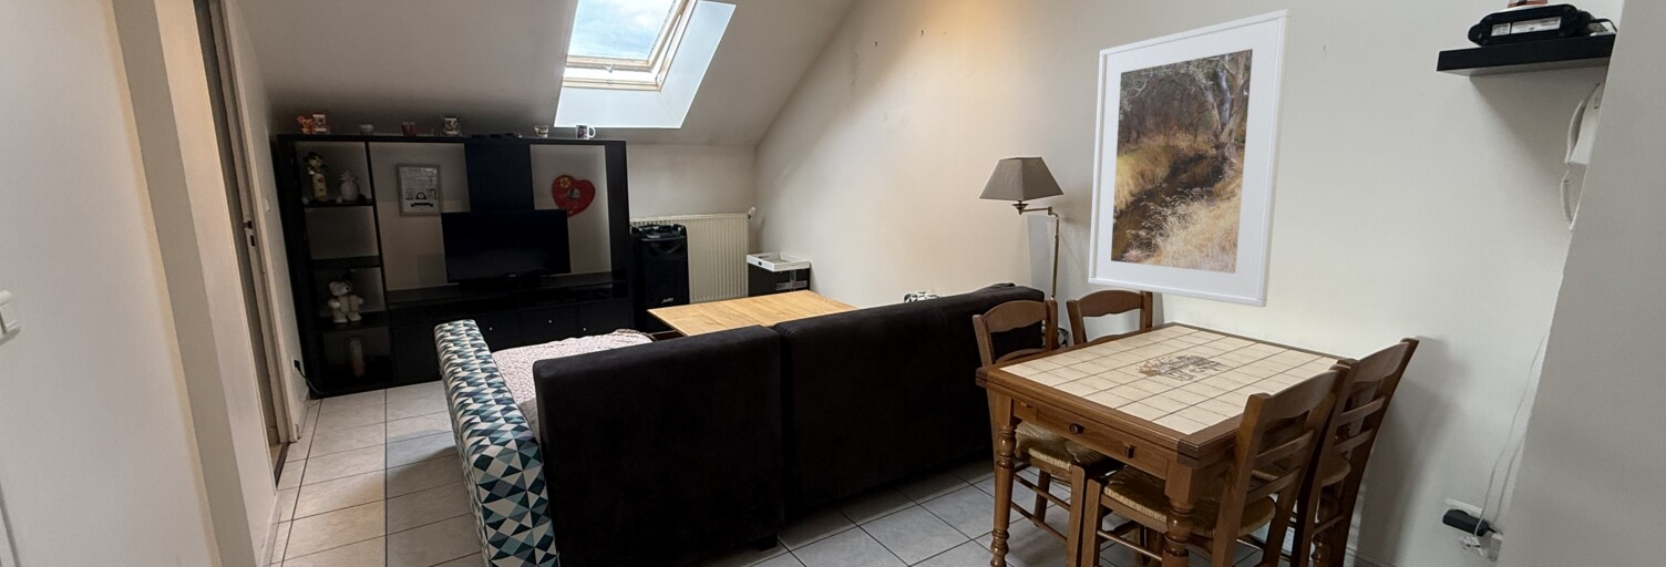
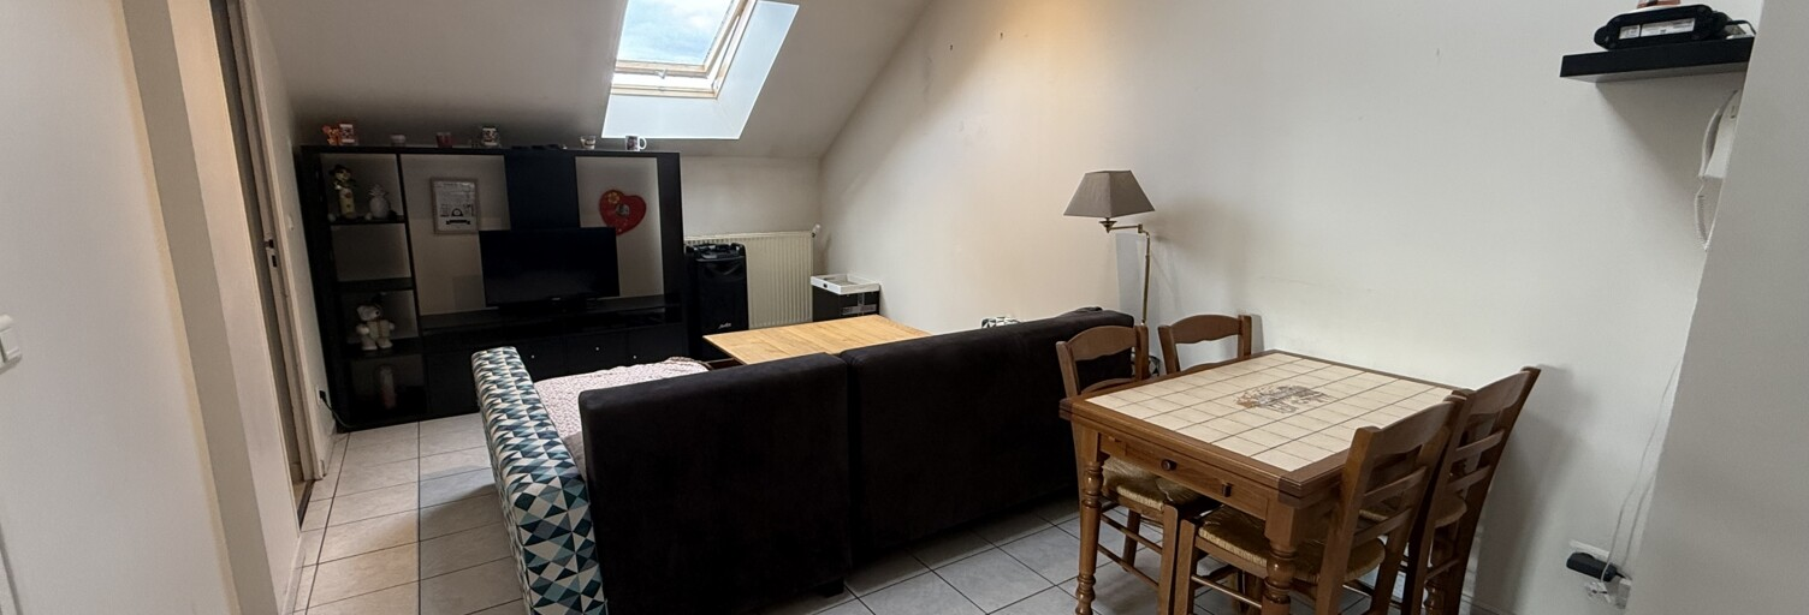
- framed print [1088,8,1293,308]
